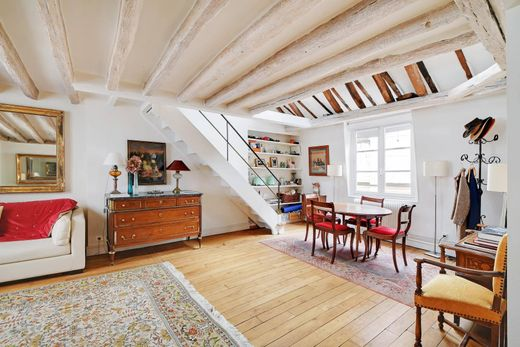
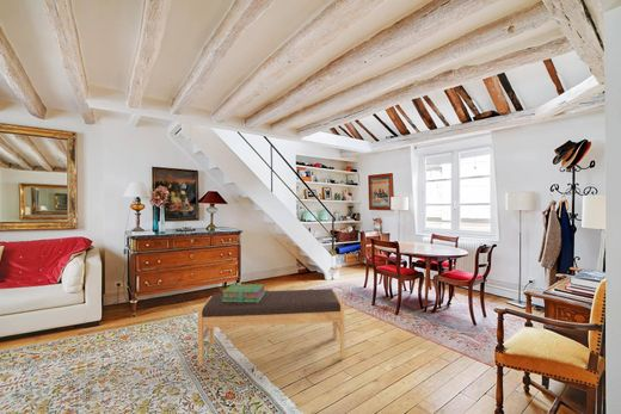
+ stack of books [221,283,266,303]
+ bench [197,288,346,366]
